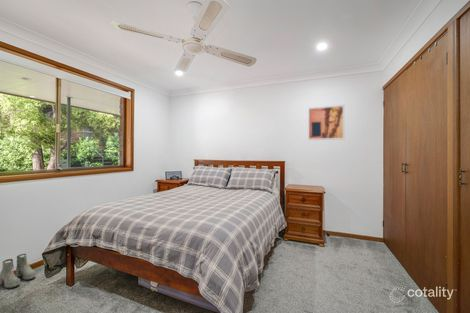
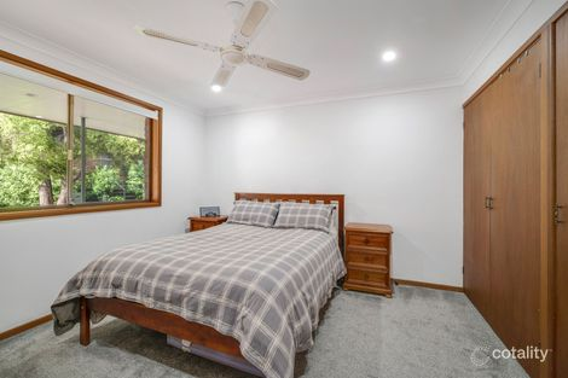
- wall art [307,104,345,141]
- boots [0,253,36,289]
